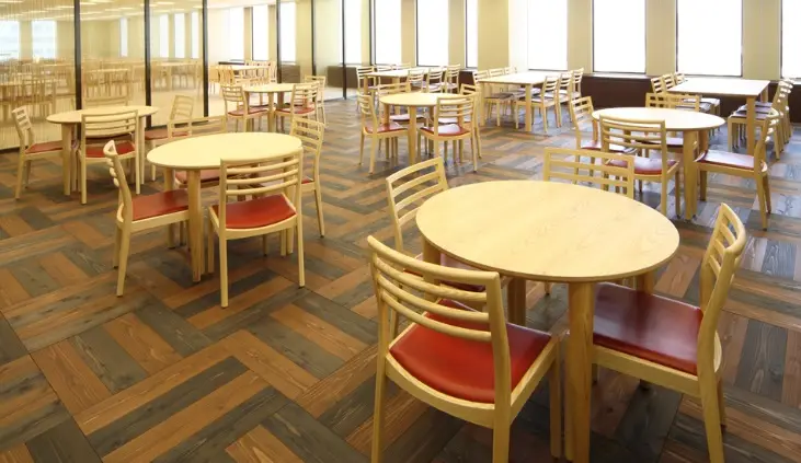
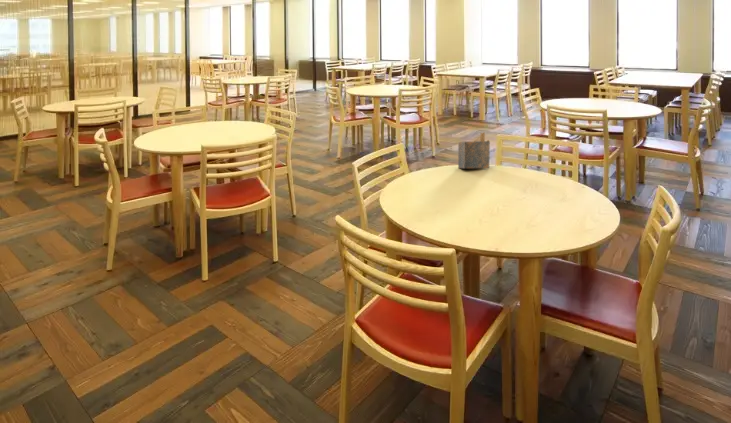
+ napkin holder [457,131,491,169]
